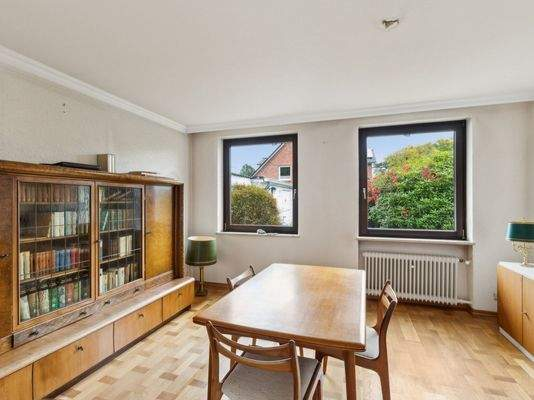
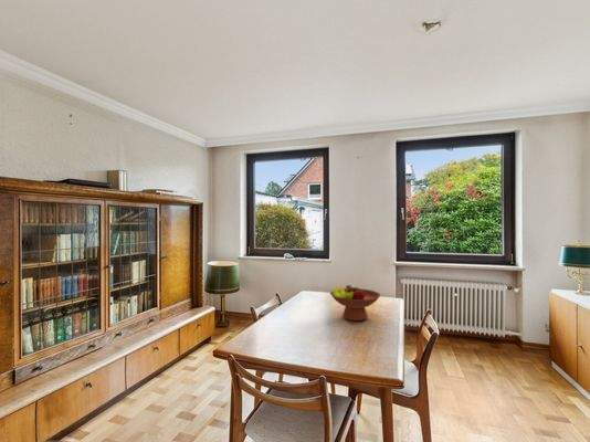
+ fruit bowl [329,284,381,322]
